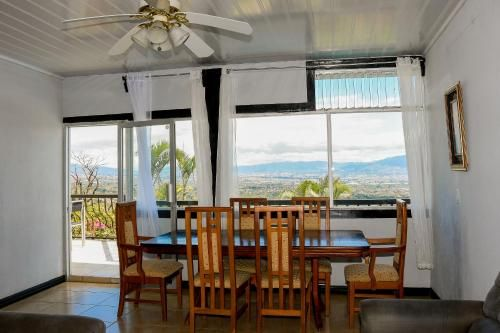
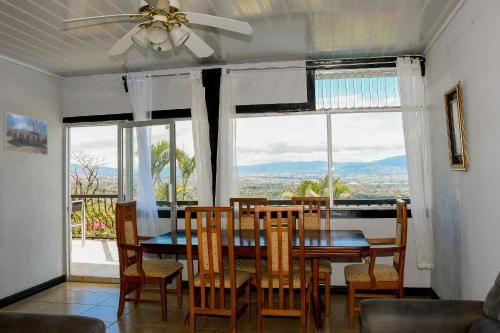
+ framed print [3,111,49,157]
